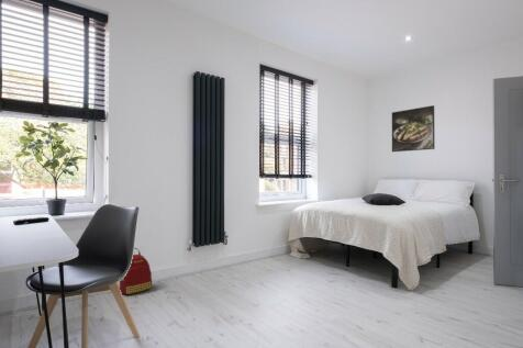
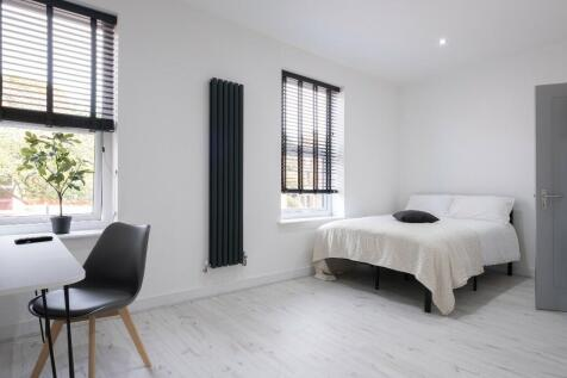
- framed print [391,104,436,153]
- backpack [119,247,153,295]
